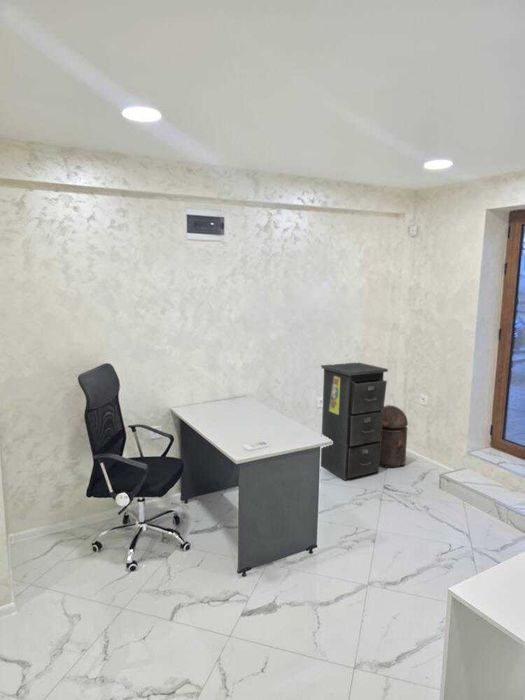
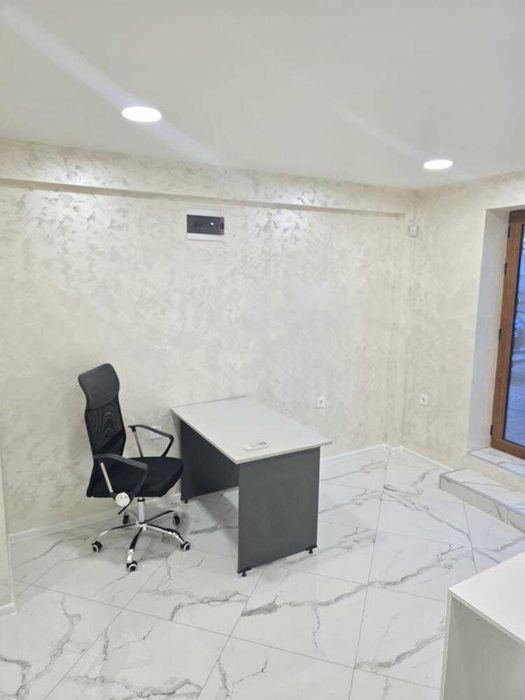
- filing cabinet [320,361,389,481]
- trash can [379,404,409,469]
